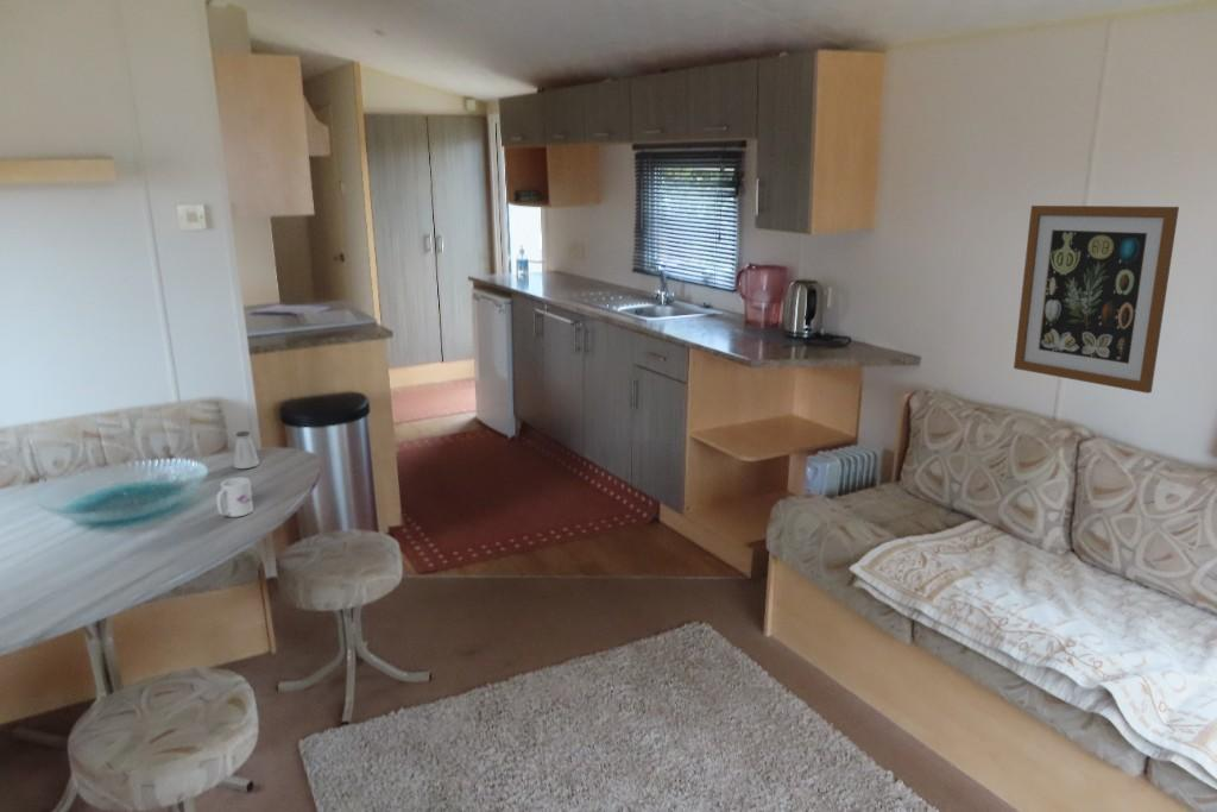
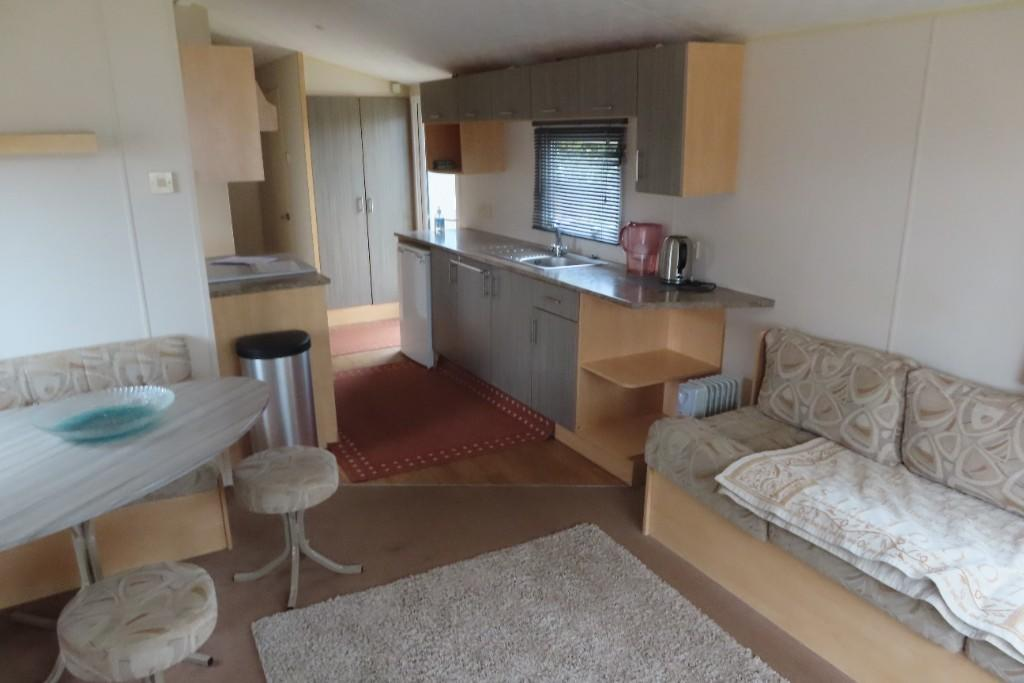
- wall art [1013,204,1180,395]
- saltshaker [233,430,260,470]
- mug [215,477,254,518]
